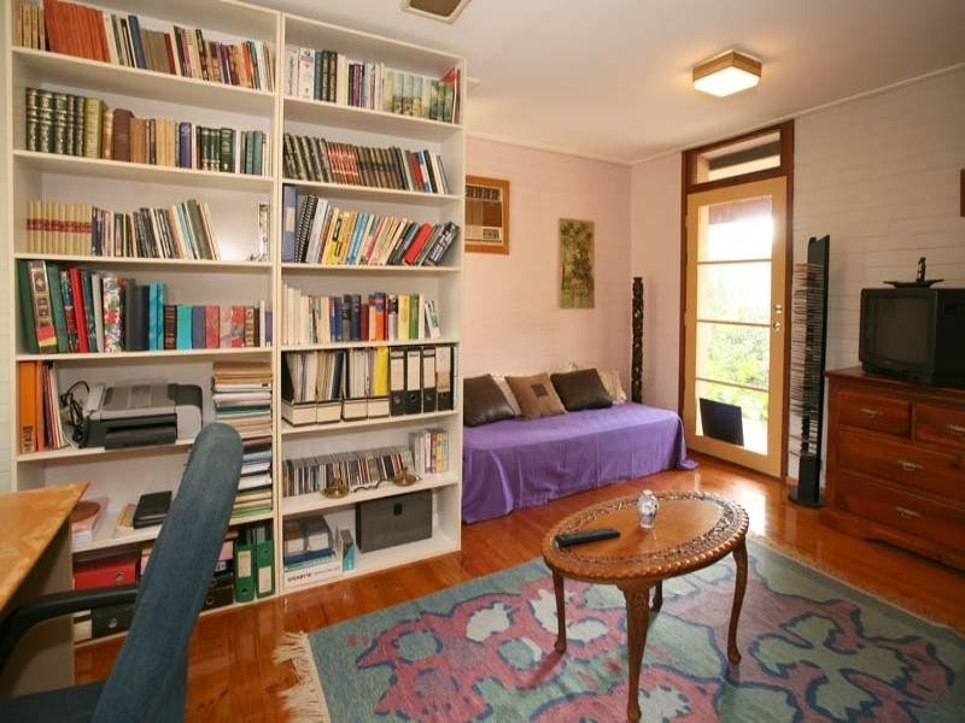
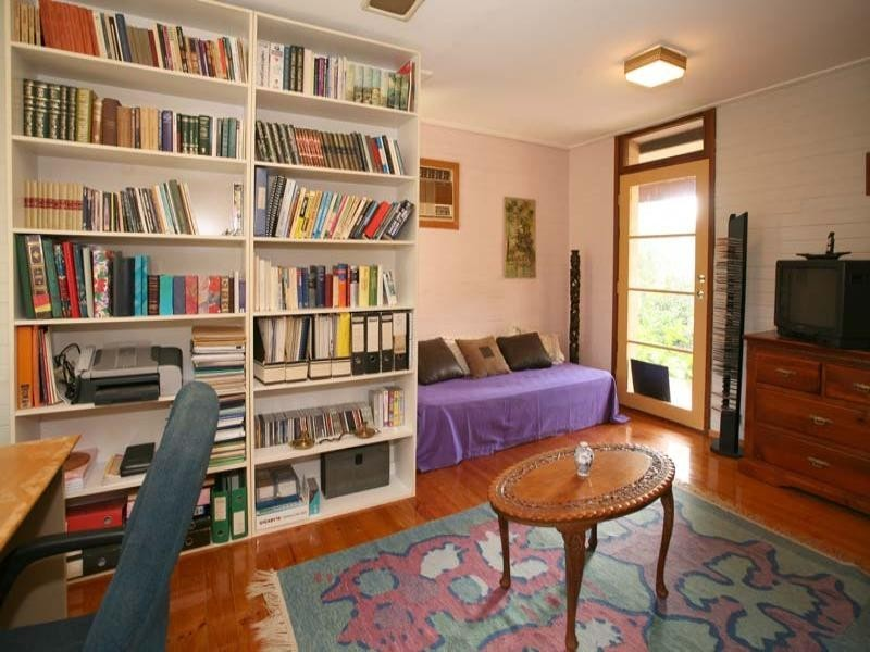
- remote control [554,525,622,547]
